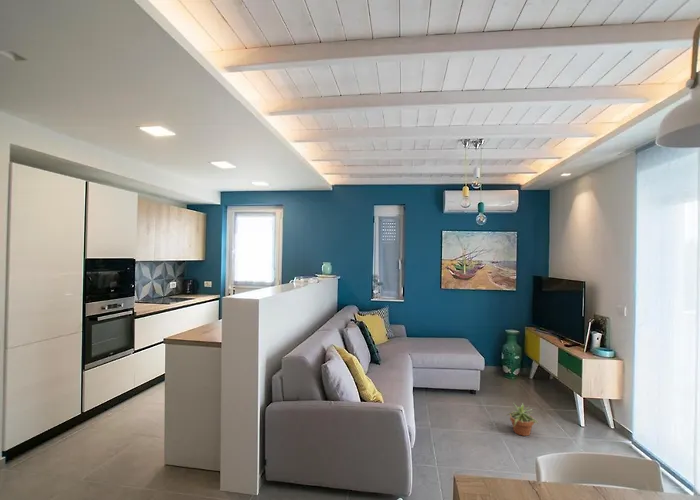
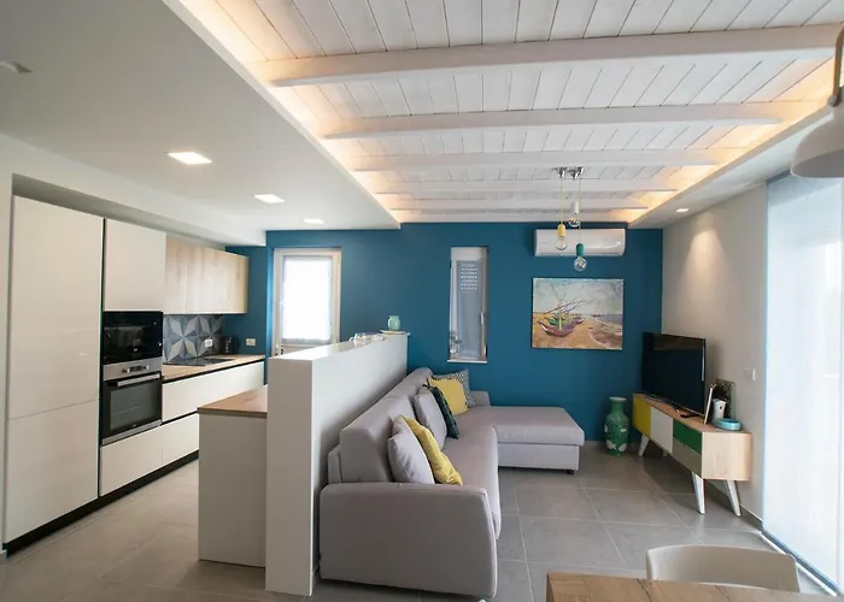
- potted plant [505,402,539,437]
